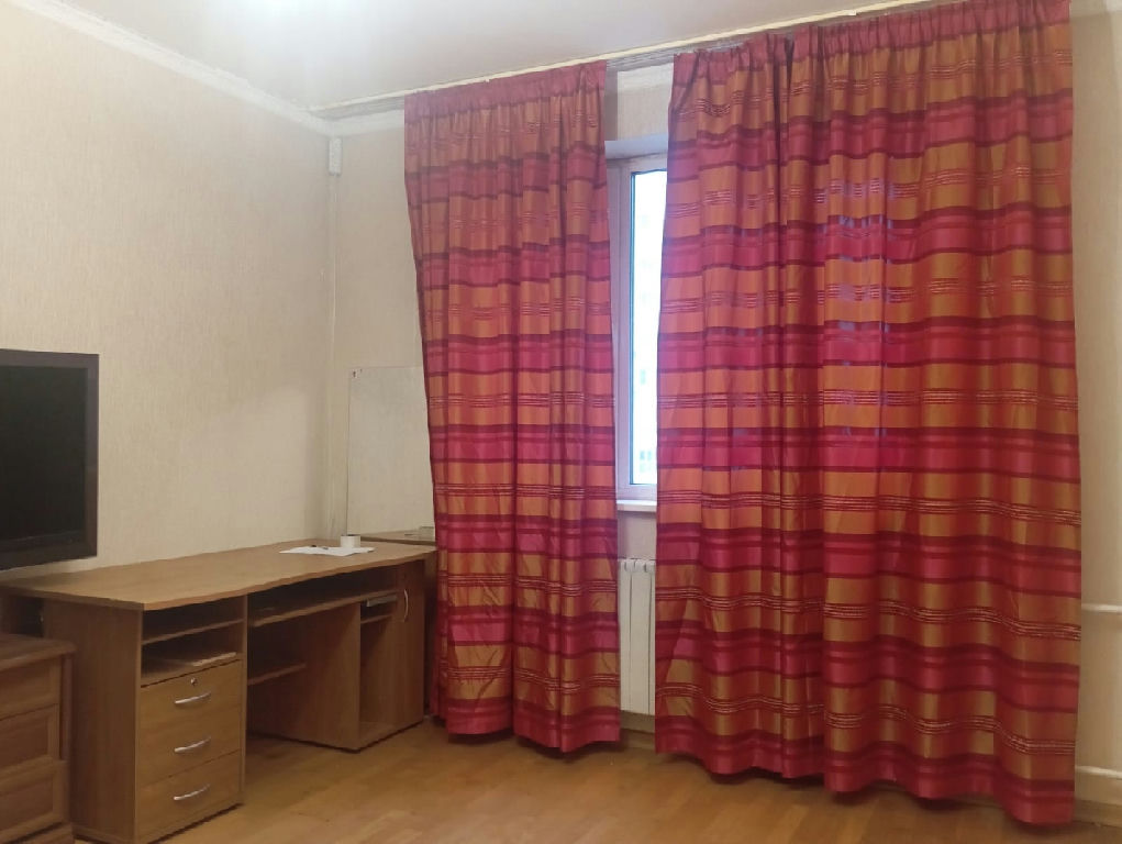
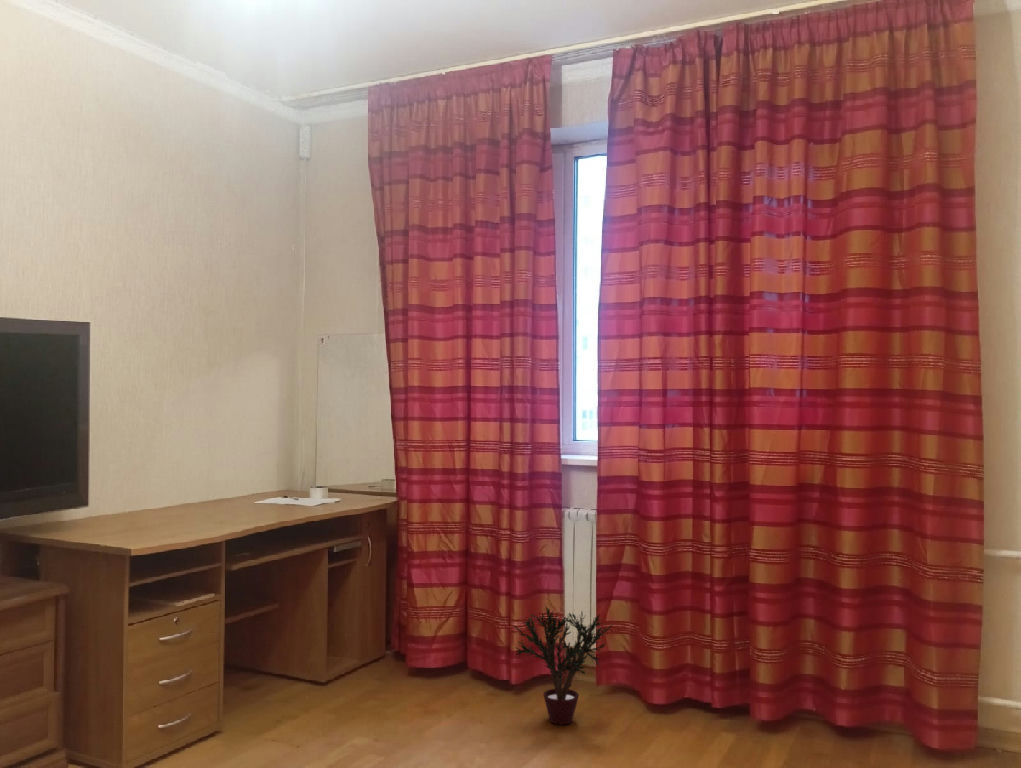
+ potted plant [514,606,614,726]
